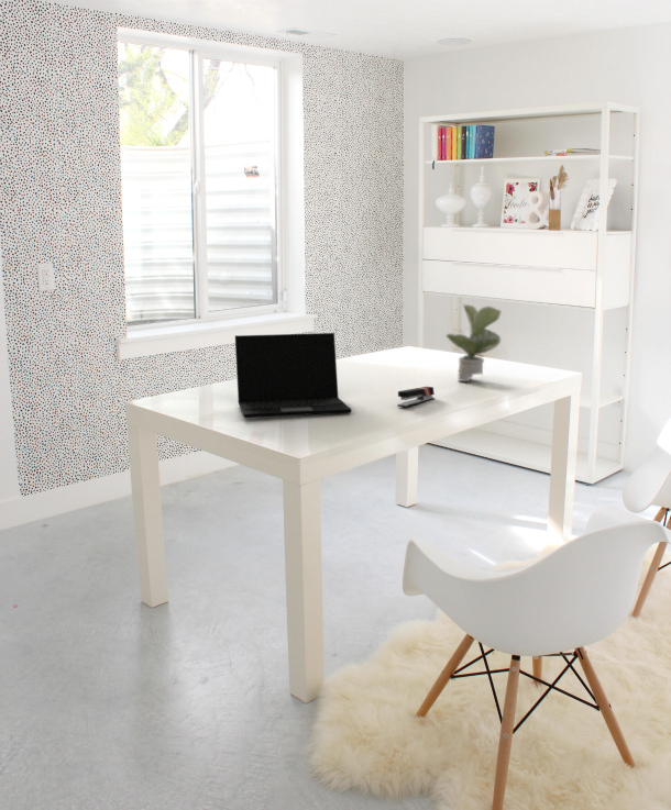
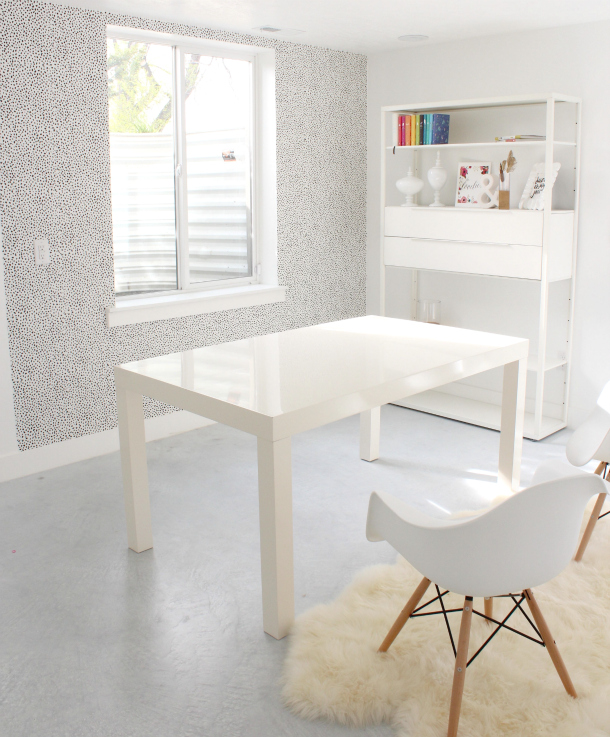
- potted plant [446,301,502,382]
- laptop [234,332,353,419]
- stapler [396,386,436,409]
